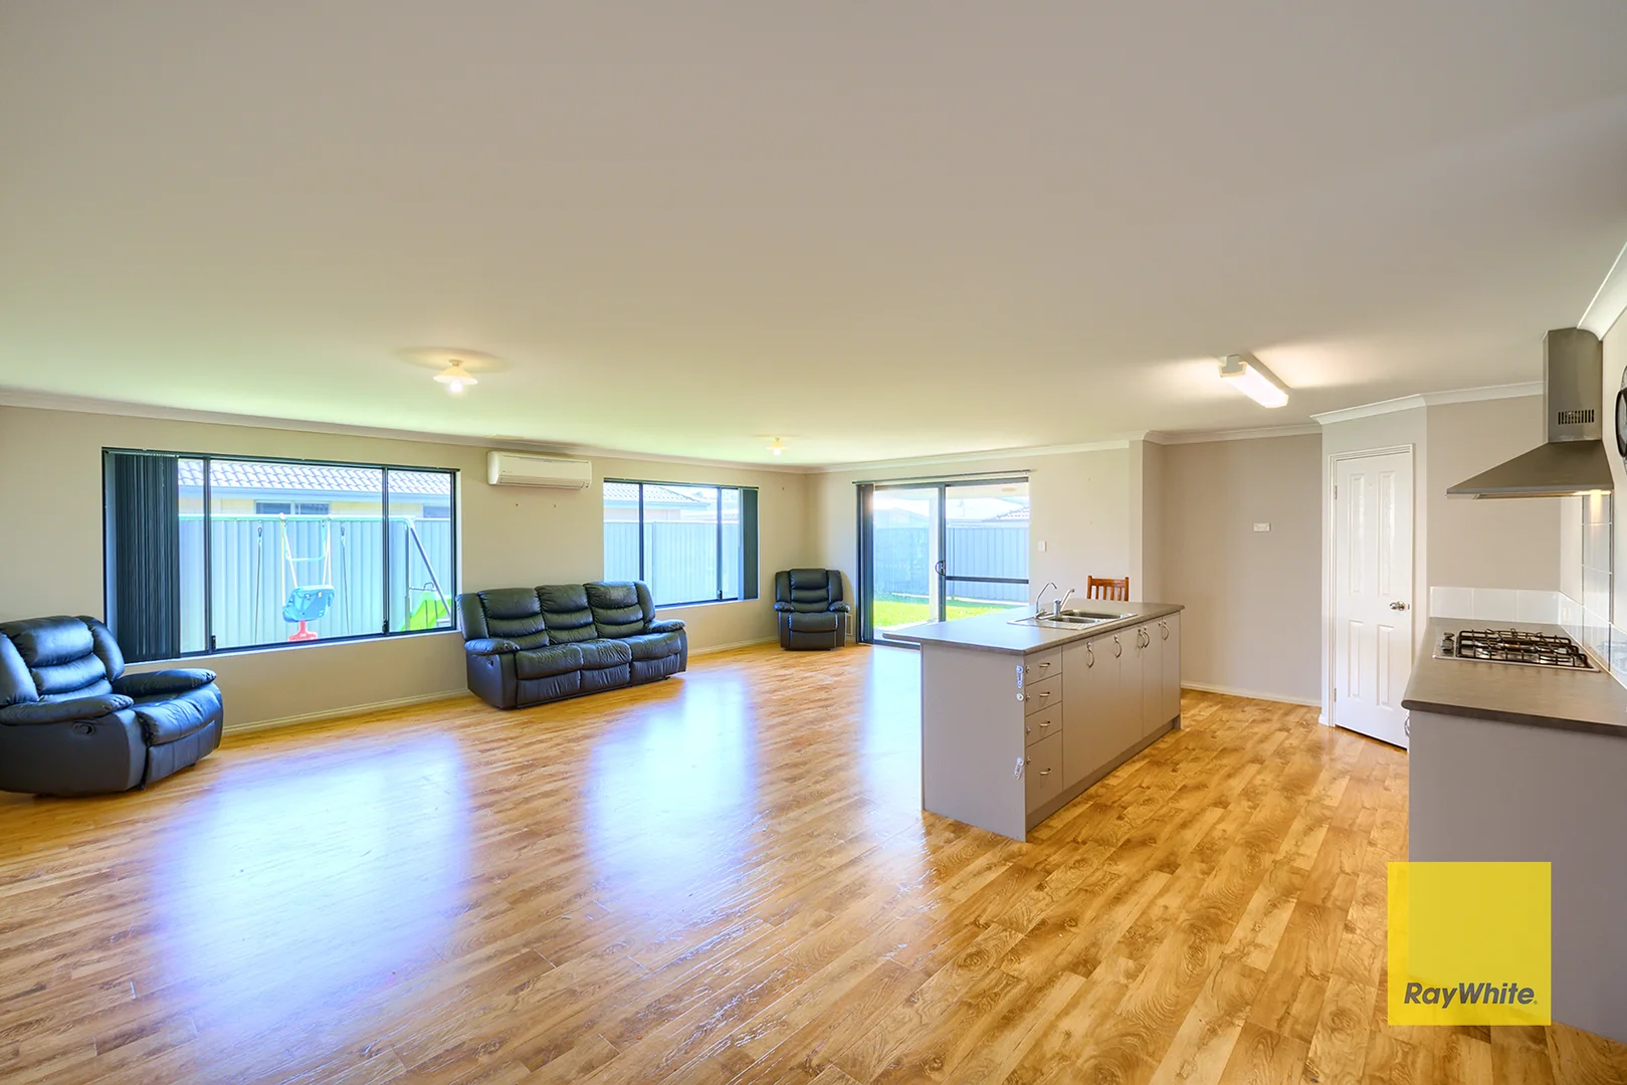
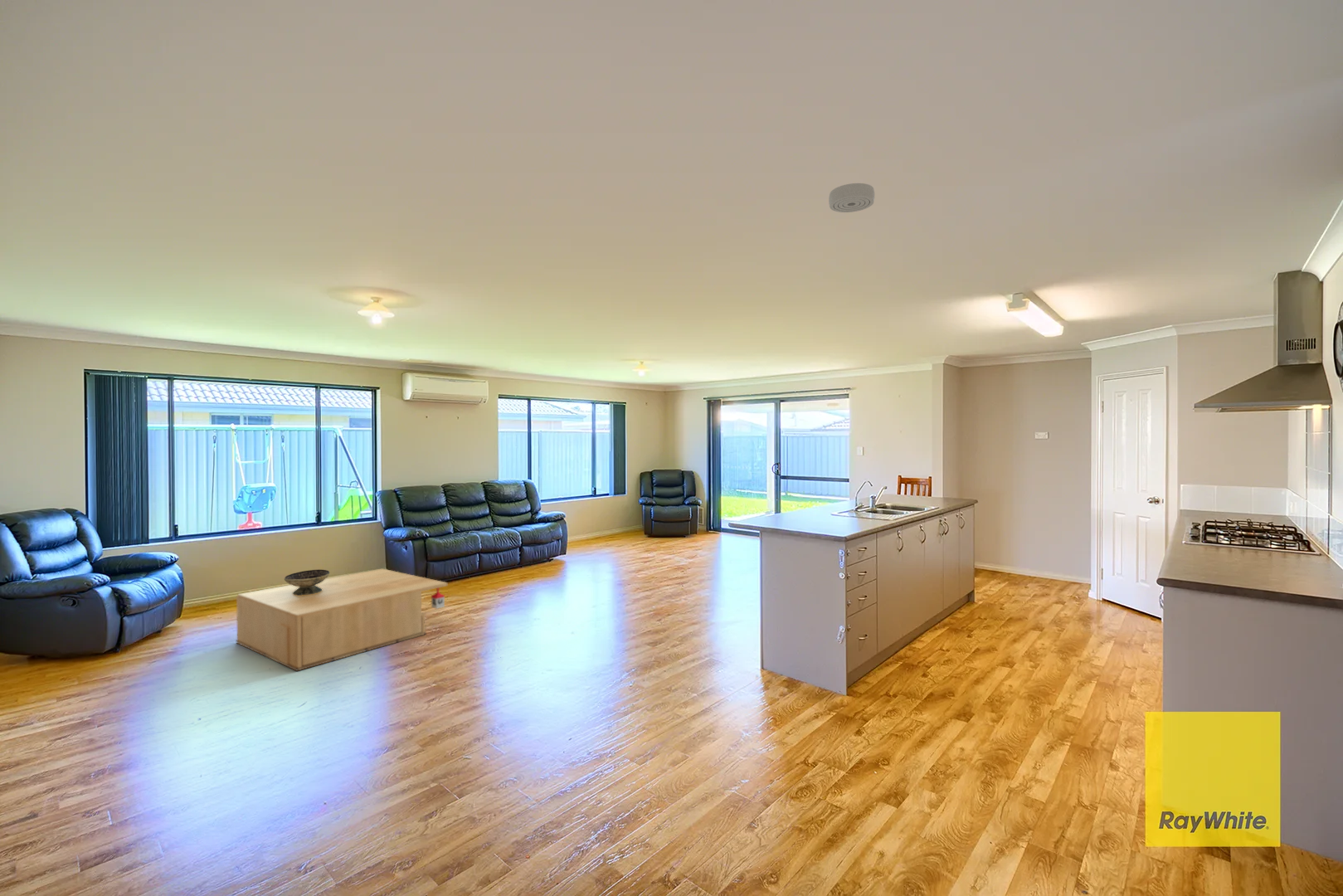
+ coffee table [236,568,448,672]
+ decorative bowl [284,569,330,596]
+ smoke detector [828,183,875,213]
